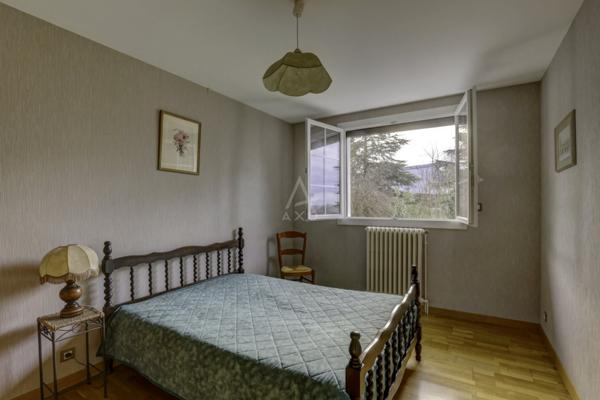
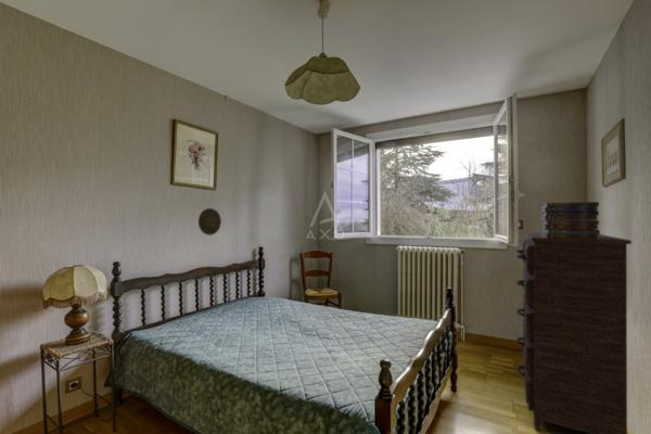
+ book stack [538,201,601,239]
+ dresser [515,231,633,434]
+ decorative plate [197,207,222,237]
